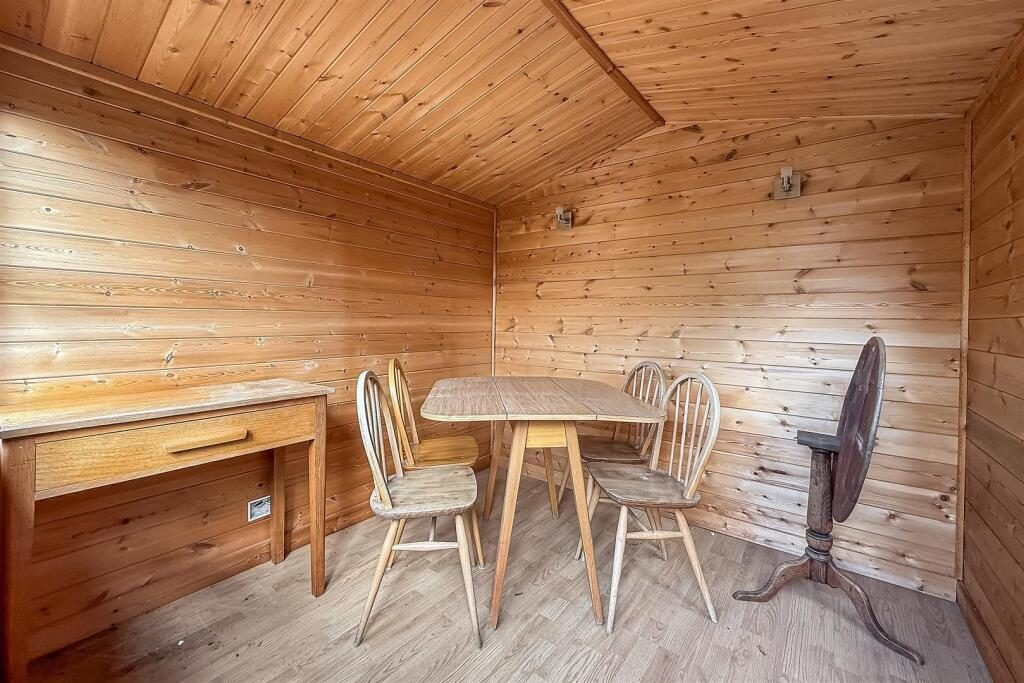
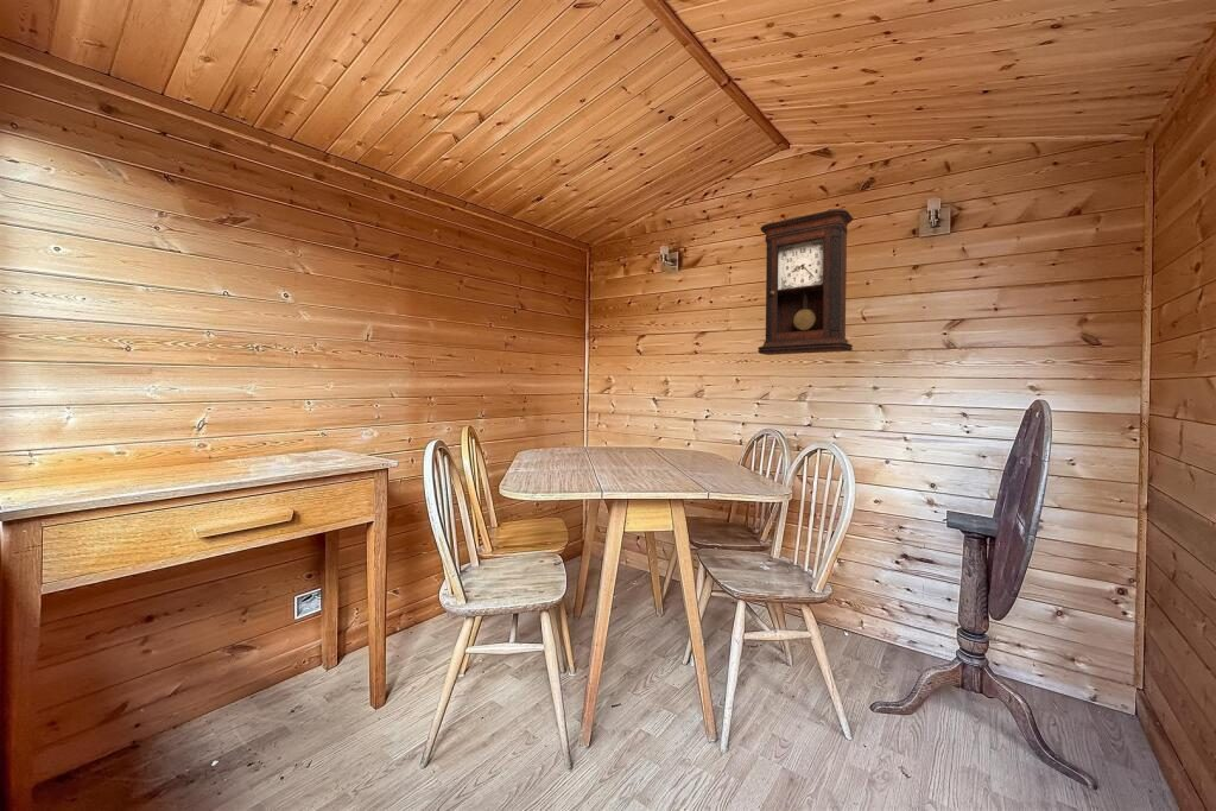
+ pendulum clock [756,208,854,356]
